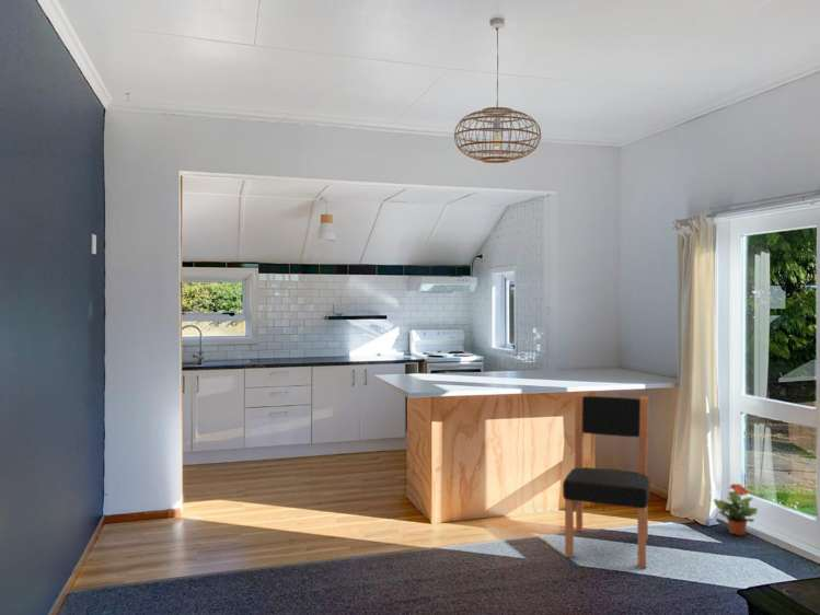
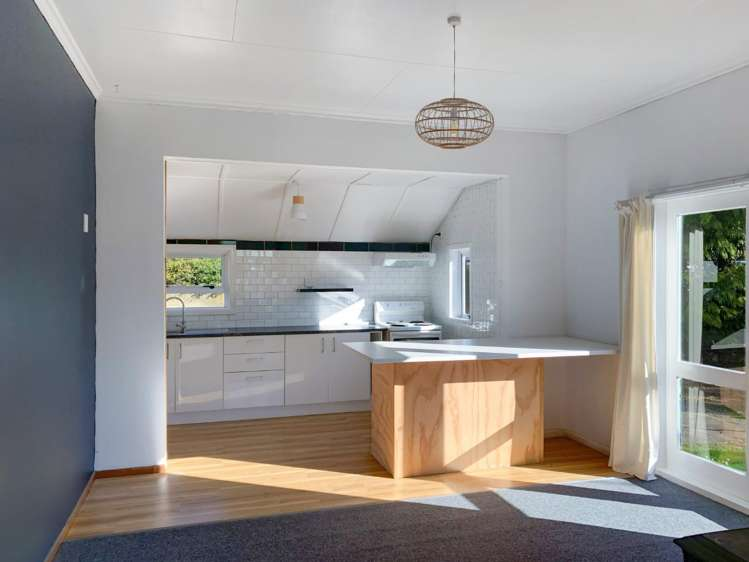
- dining chair [562,392,651,569]
- potted plant [713,483,759,536]
